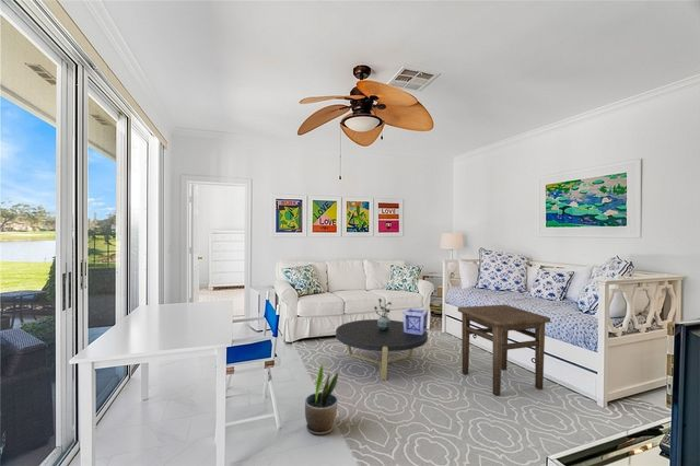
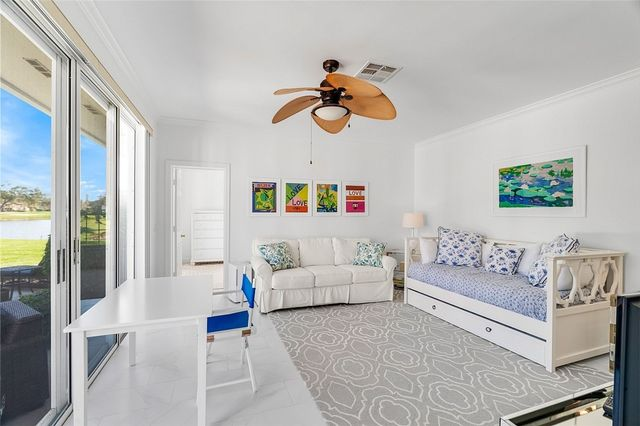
- potted plant [304,362,339,436]
- potted plant [373,298,393,330]
- coffee table [335,318,429,381]
- side table [457,303,551,397]
- wooden crate [402,307,429,335]
